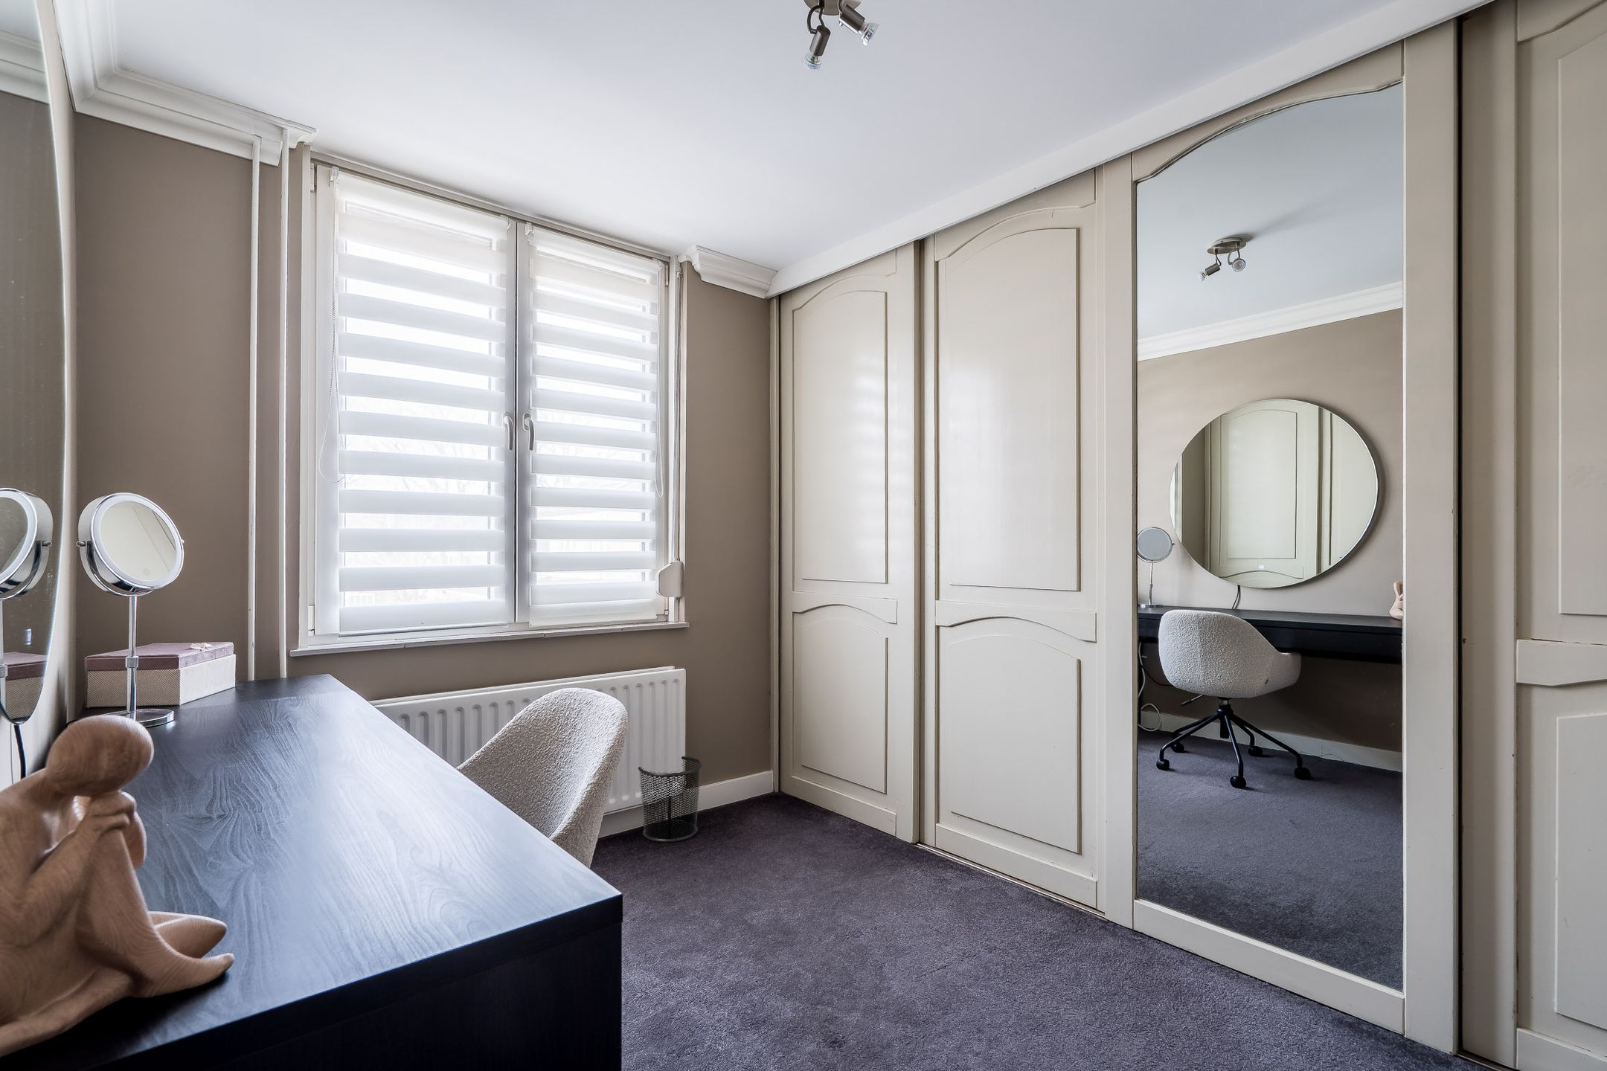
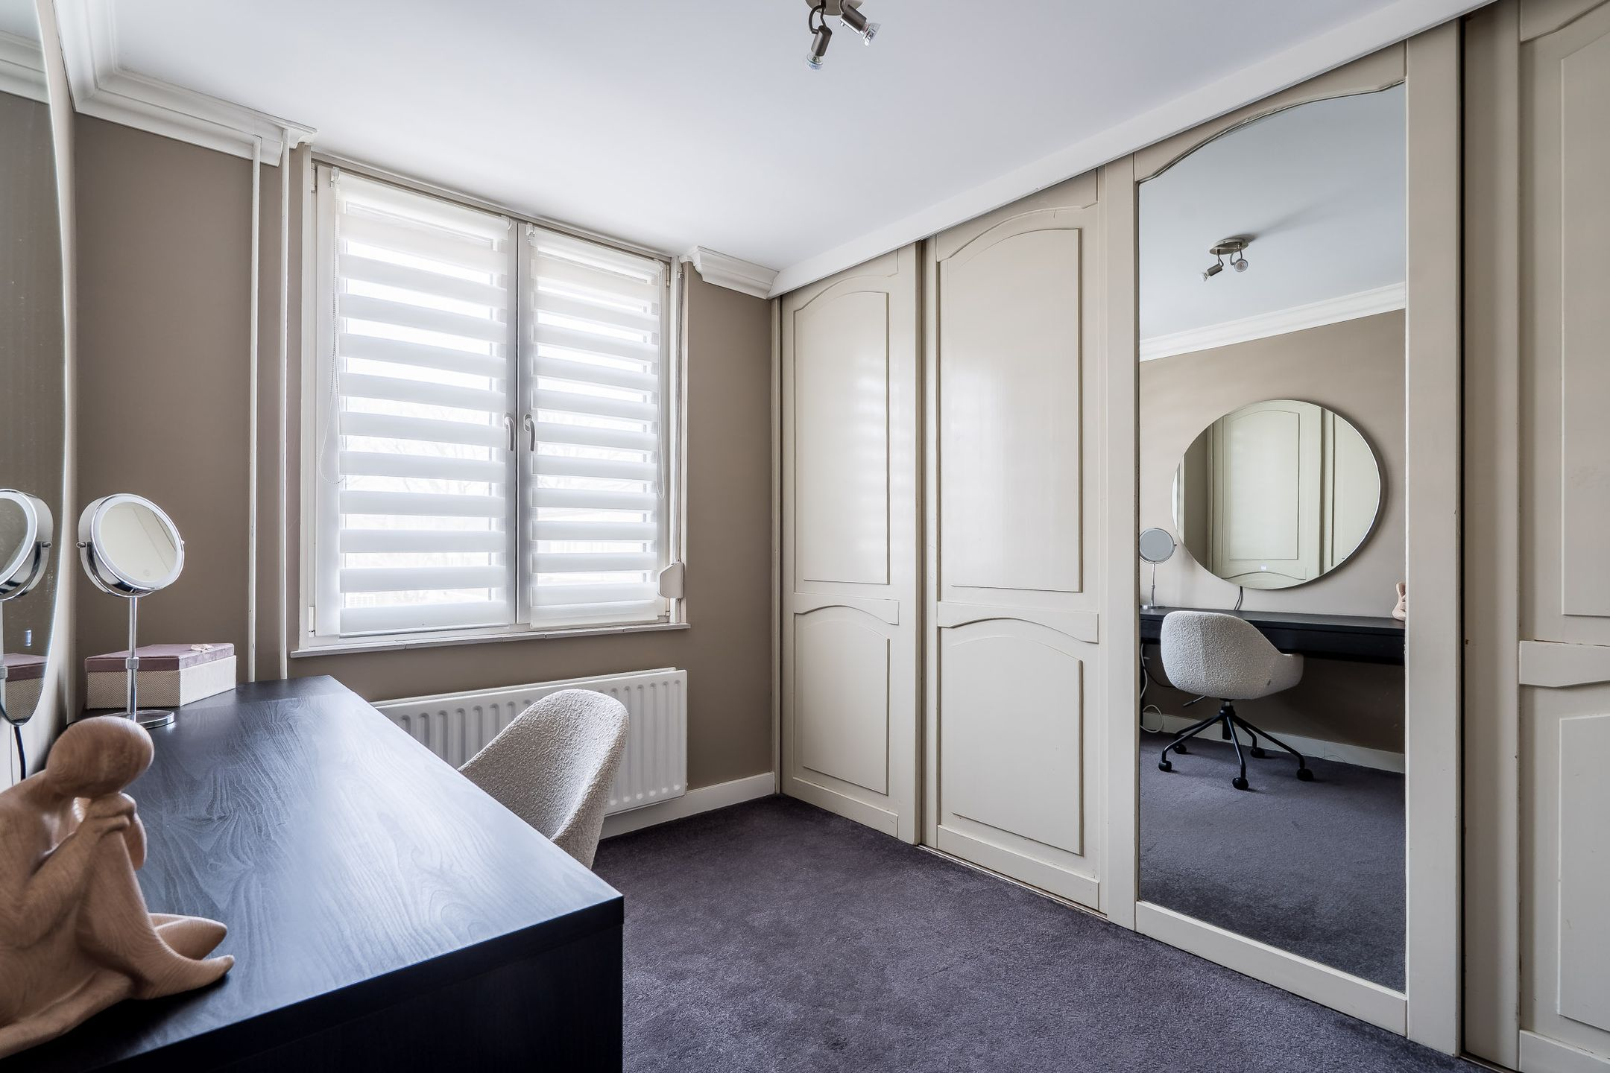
- waste bin [637,755,703,844]
